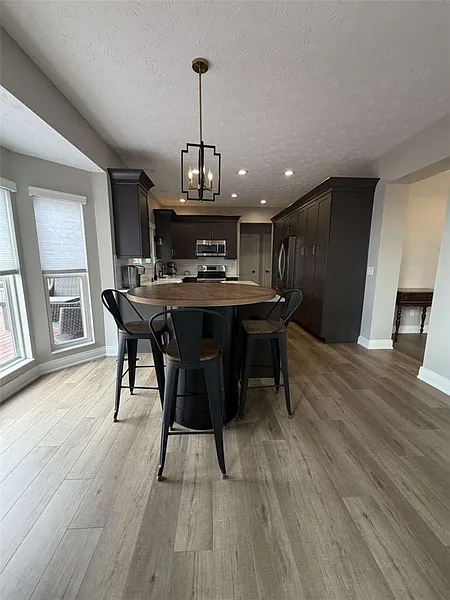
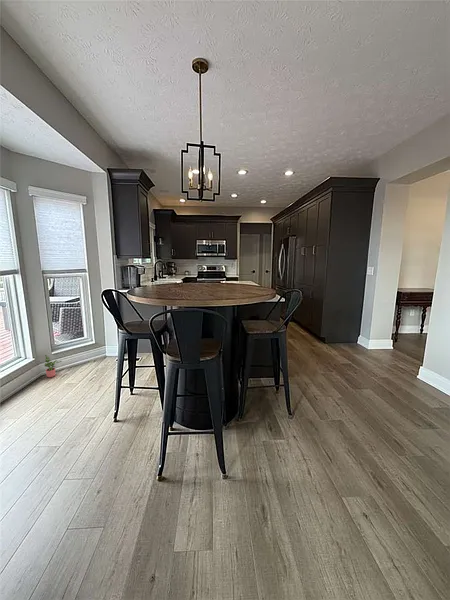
+ potted plant [43,354,63,378]
